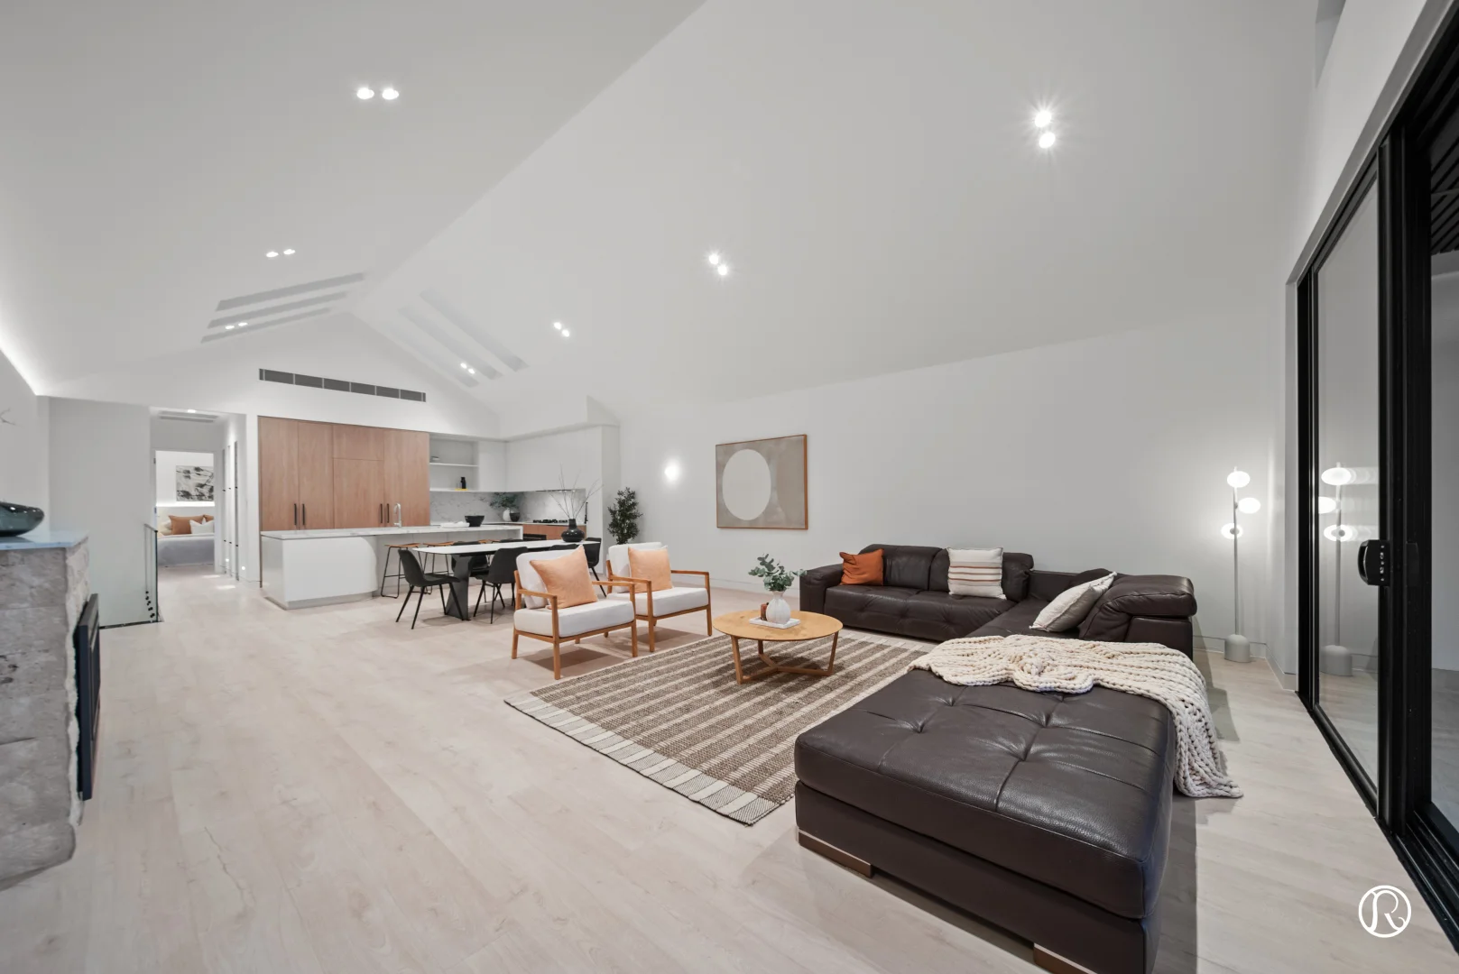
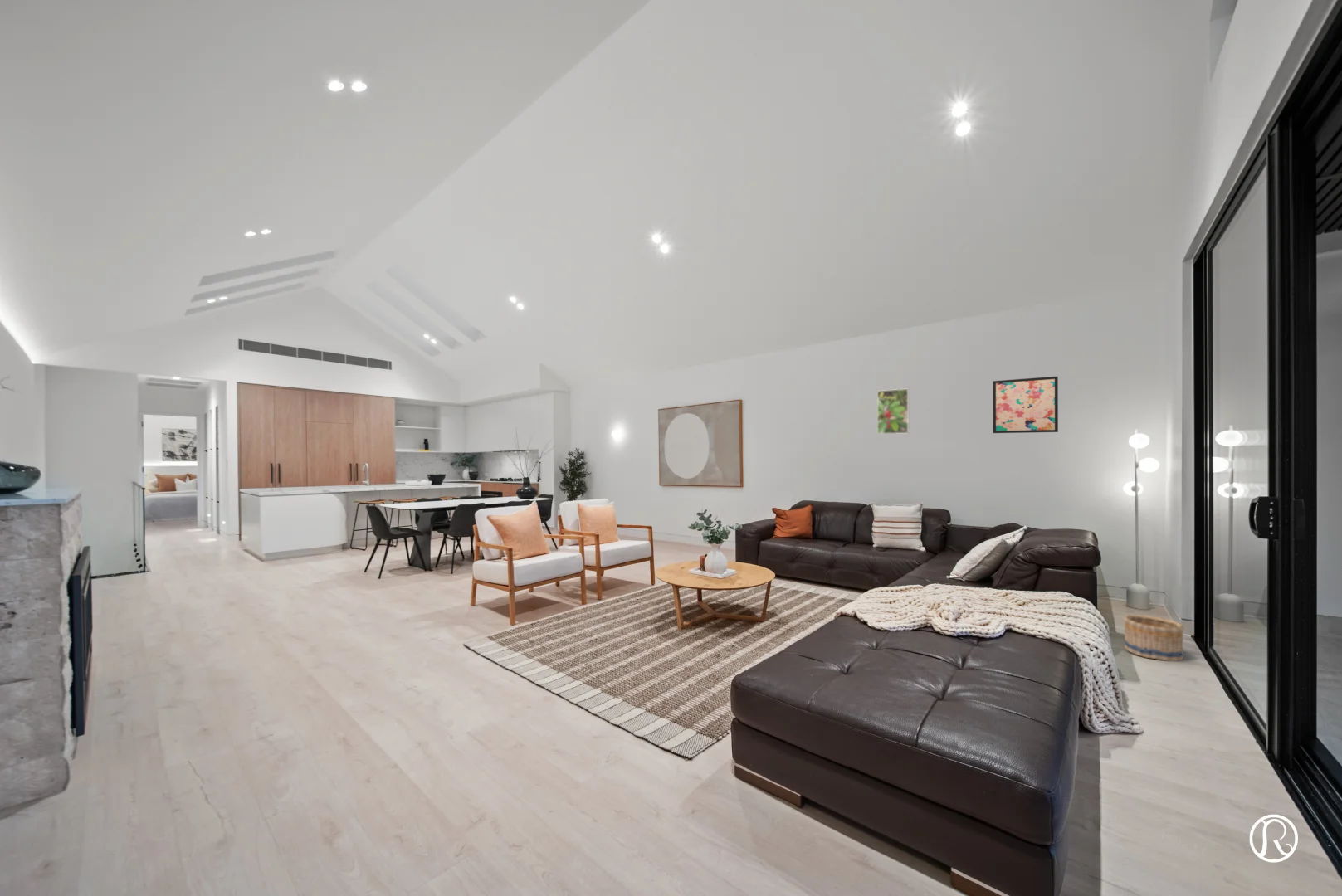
+ basket [1123,614,1185,662]
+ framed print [876,388,910,435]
+ wall art [992,376,1059,434]
